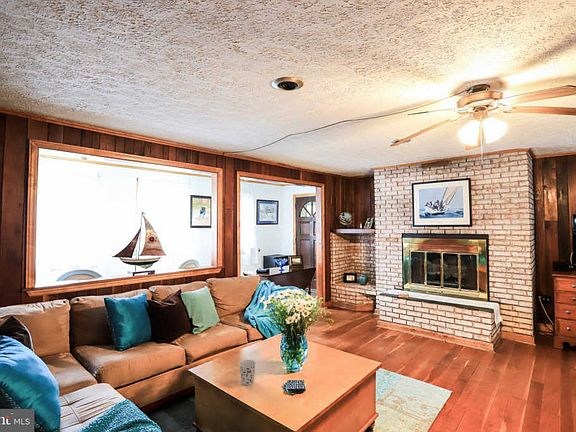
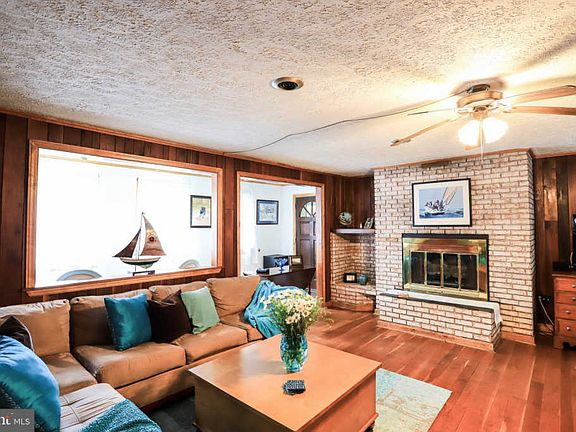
- cup [238,359,257,386]
